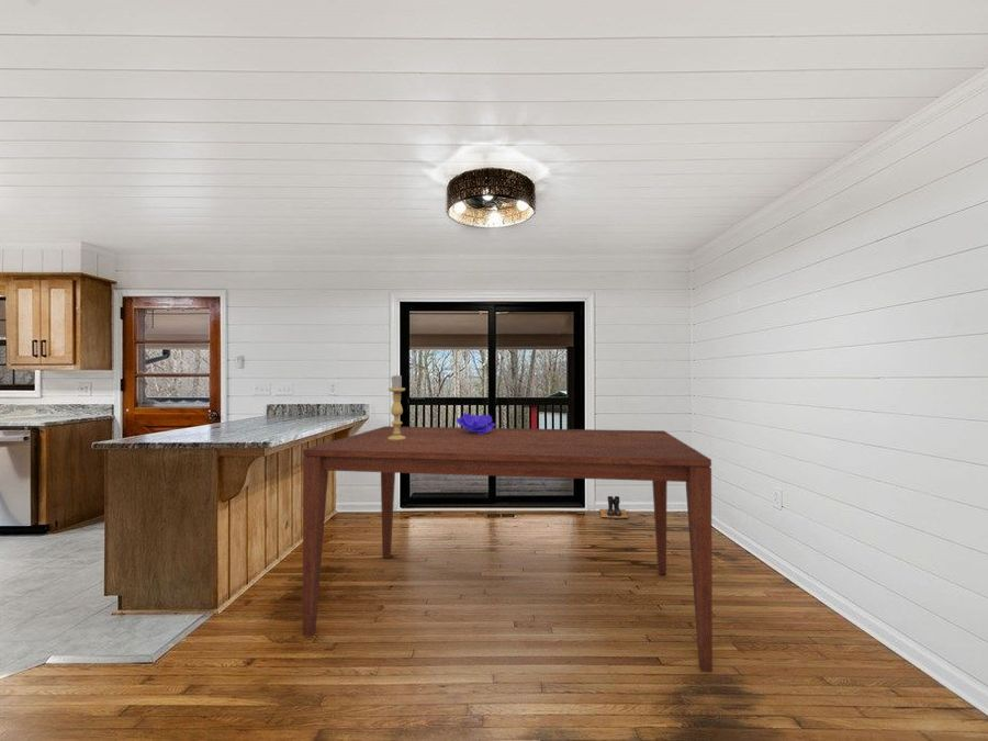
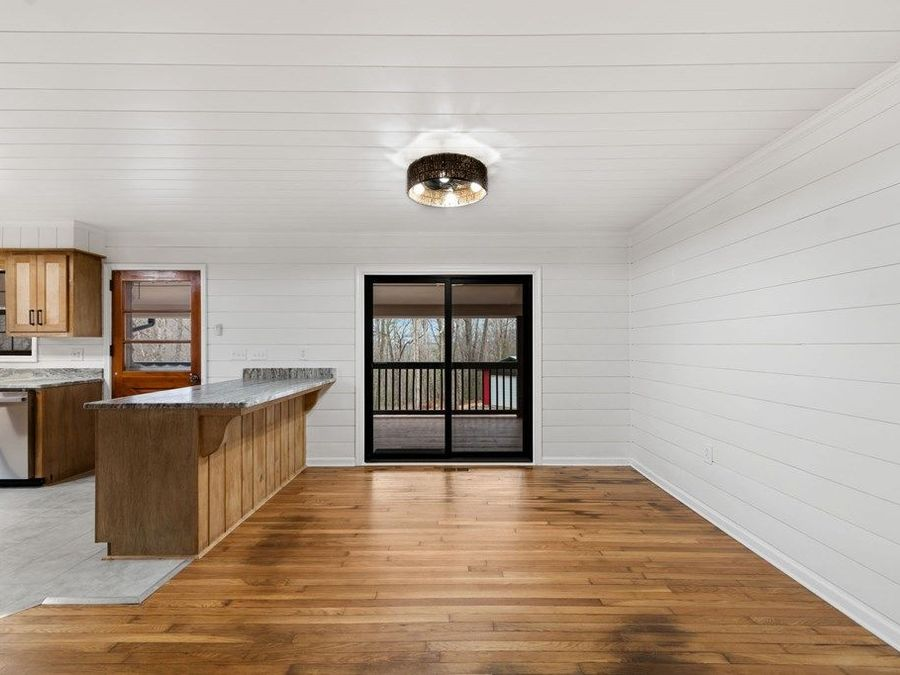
- boots [598,495,629,519]
- decorative bowl [454,412,496,434]
- dining table [302,425,714,673]
- candle holder [388,373,406,440]
